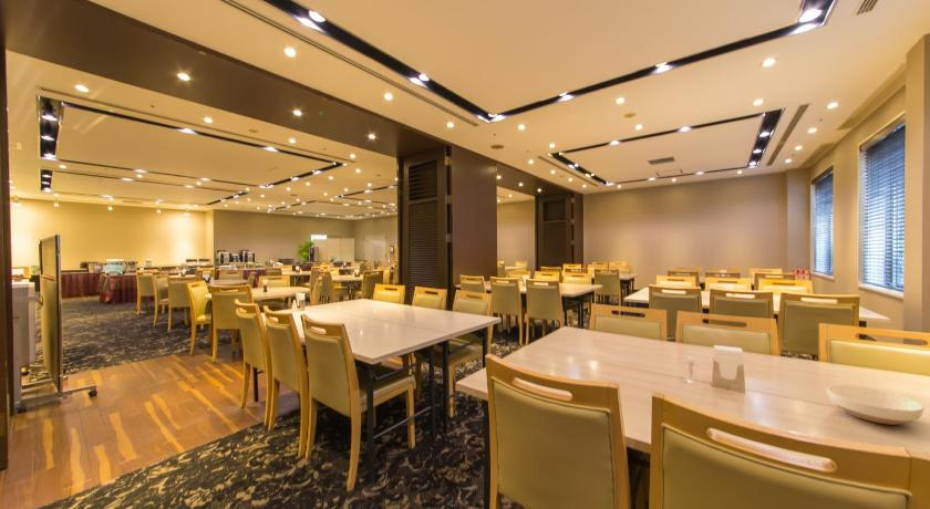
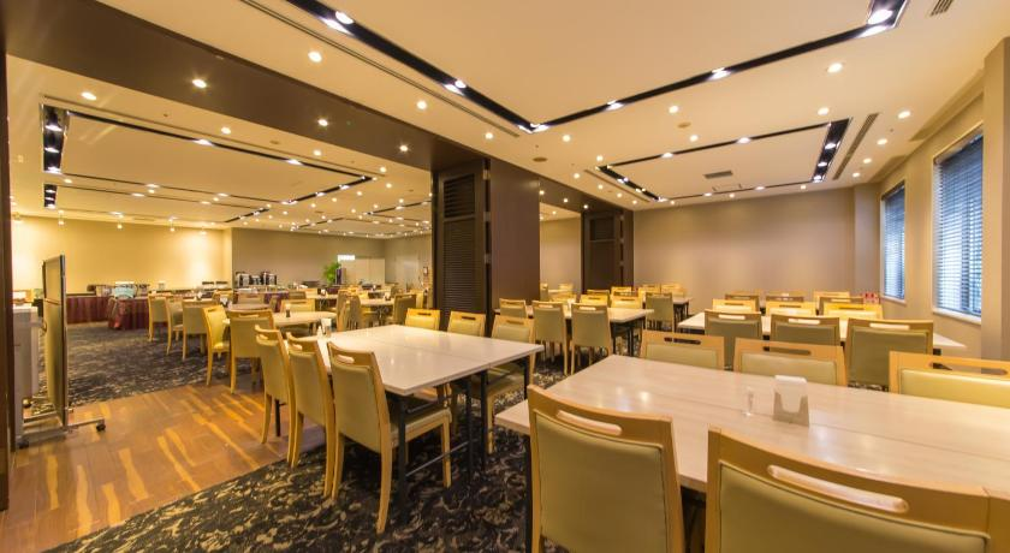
- bowl [826,384,924,426]
